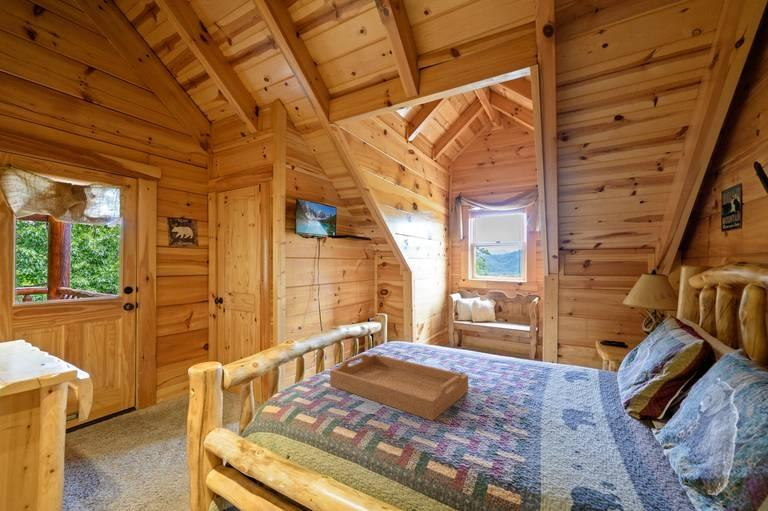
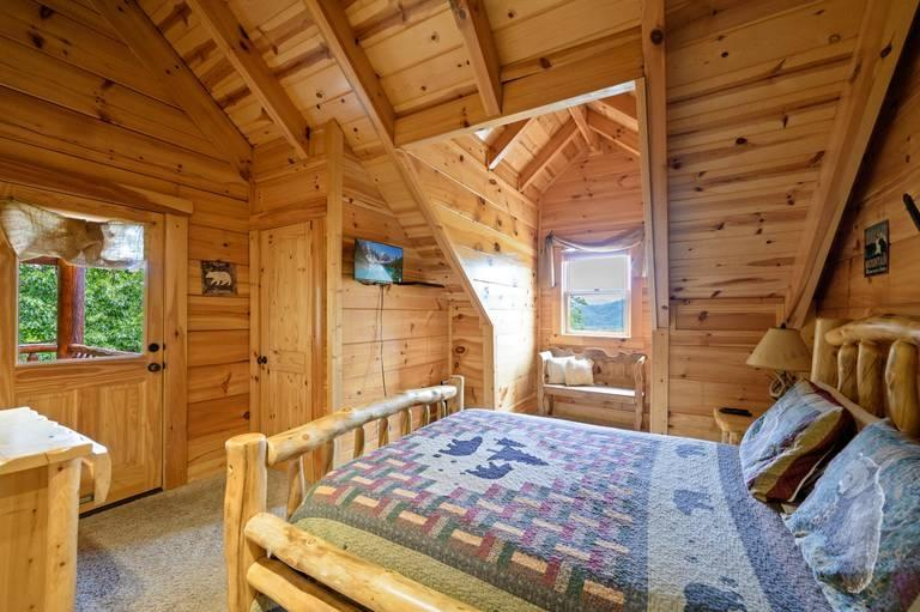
- serving tray [329,353,469,422]
